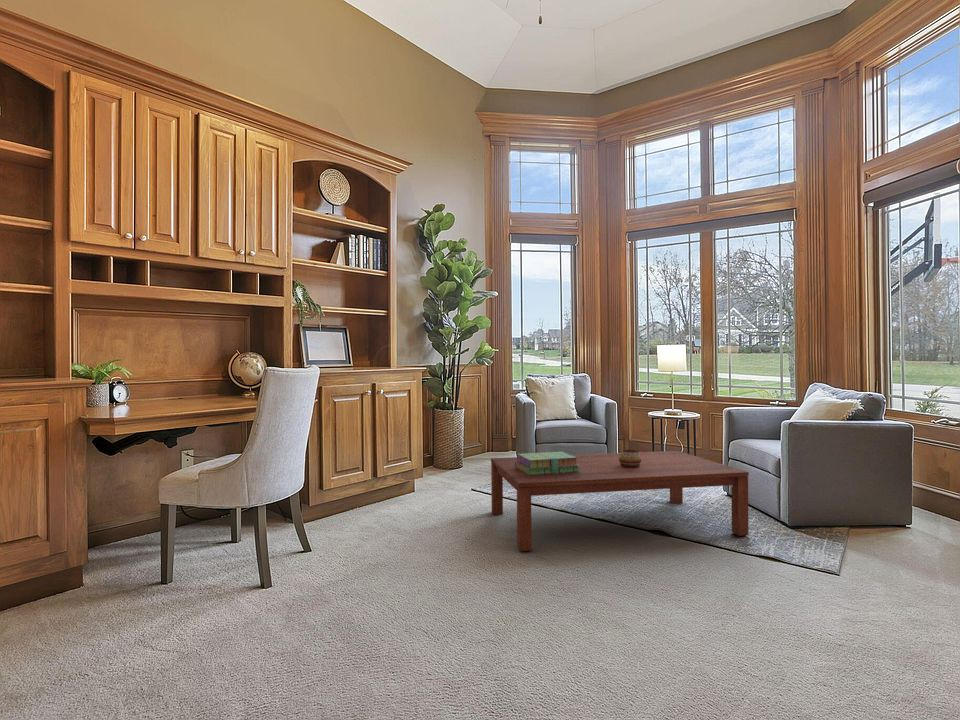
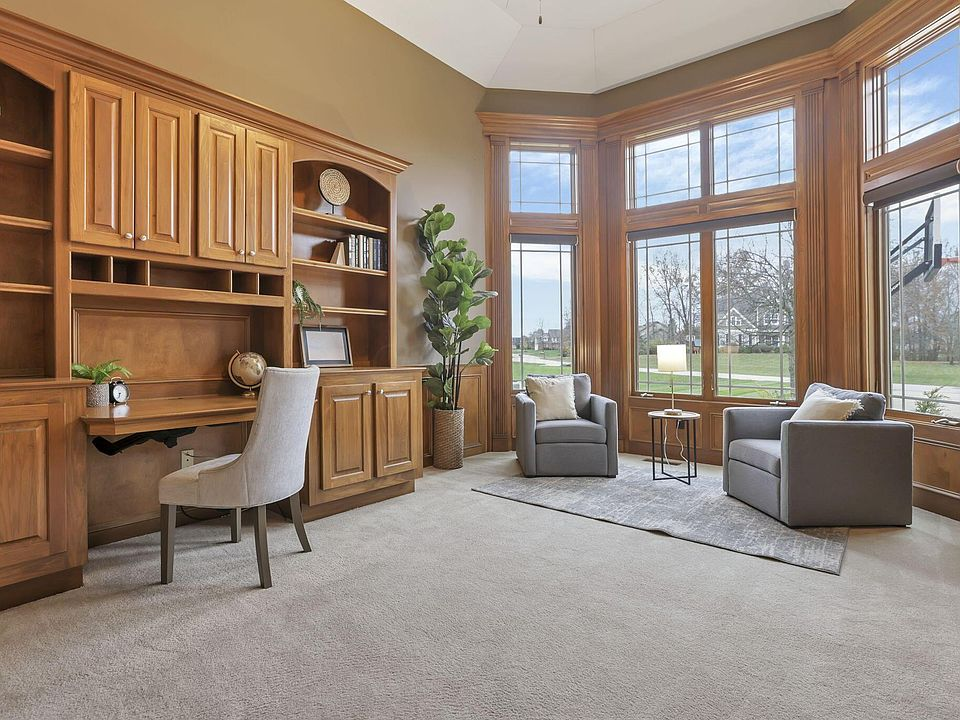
- decorative bowl [619,449,642,467]
- coffee table [490,450,750,552]
- stack of books [515,451,580,475]
